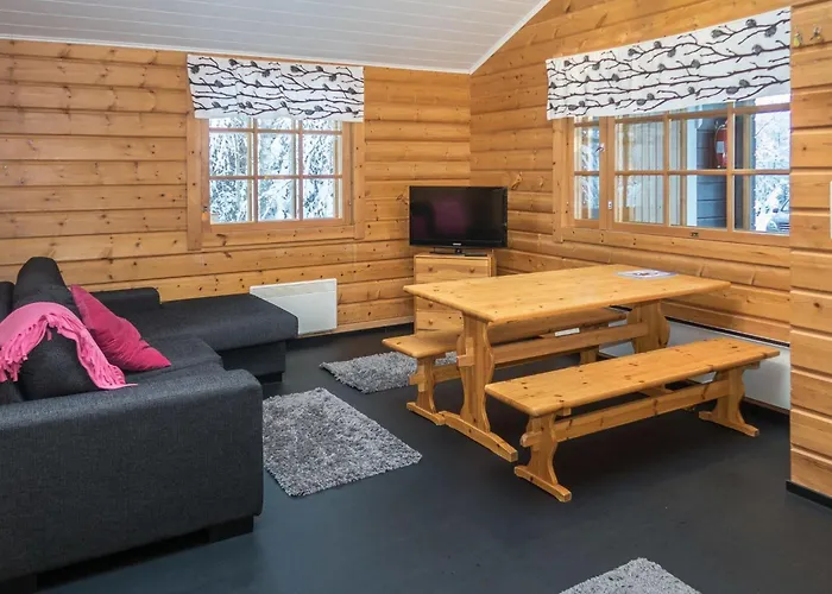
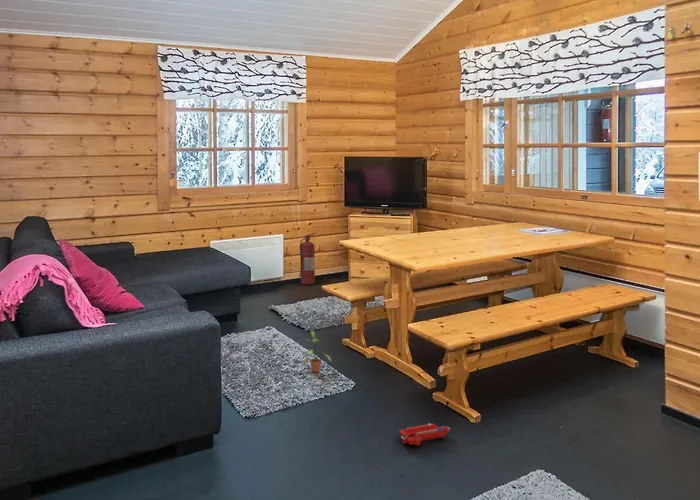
+ potted plant [302,328,333,373]
+ toy train [398,422,451,446]
+ fire extinguisher [298,232,317,285]
